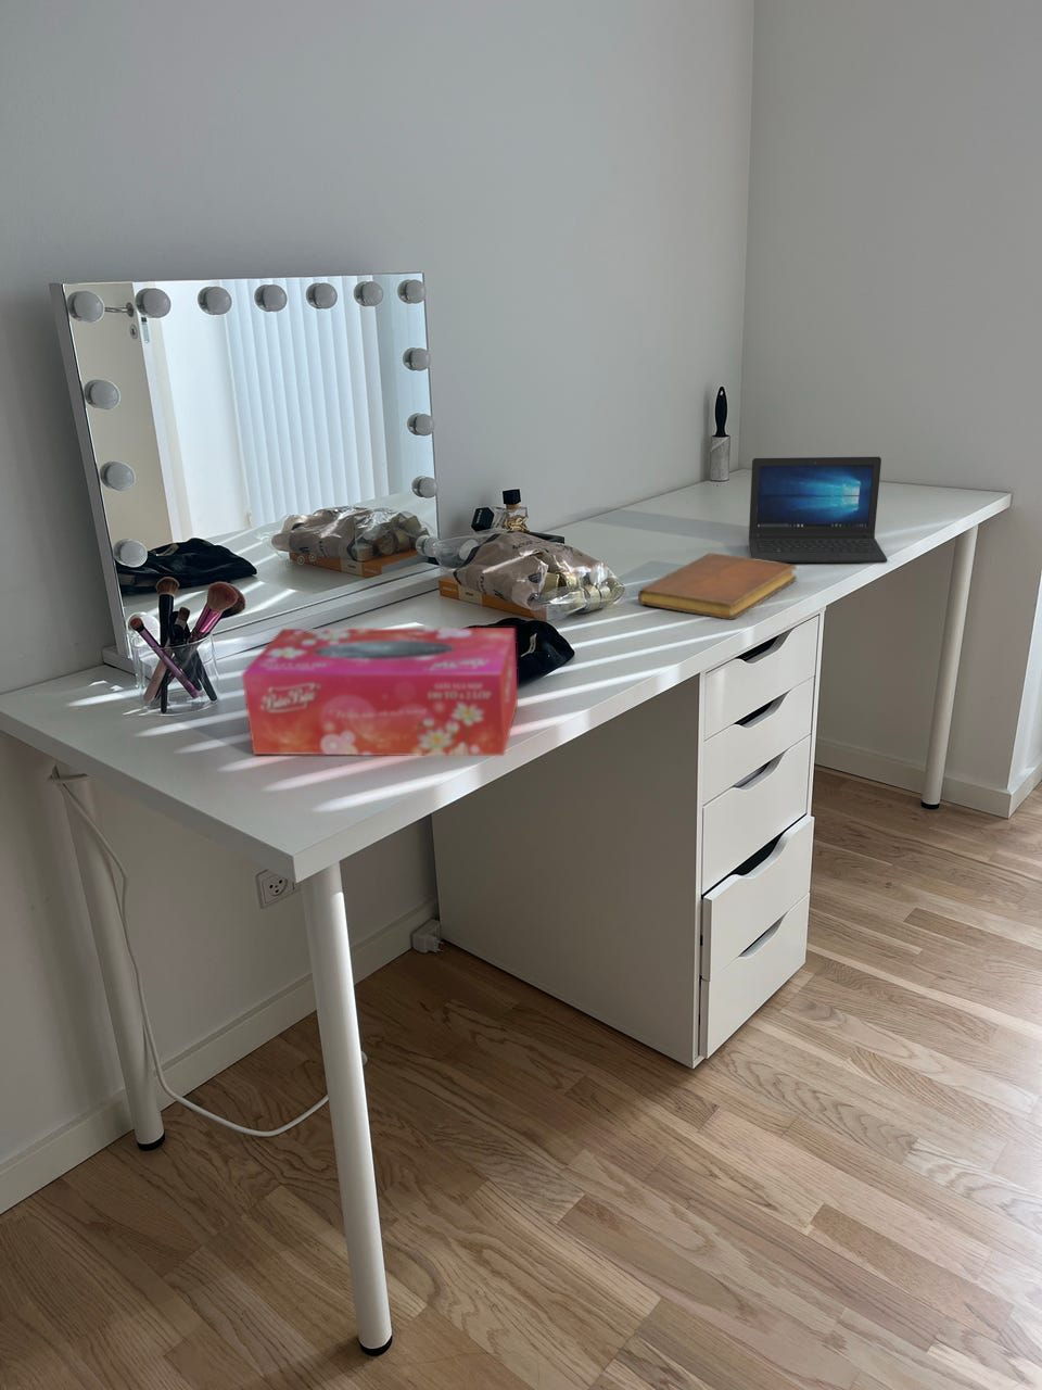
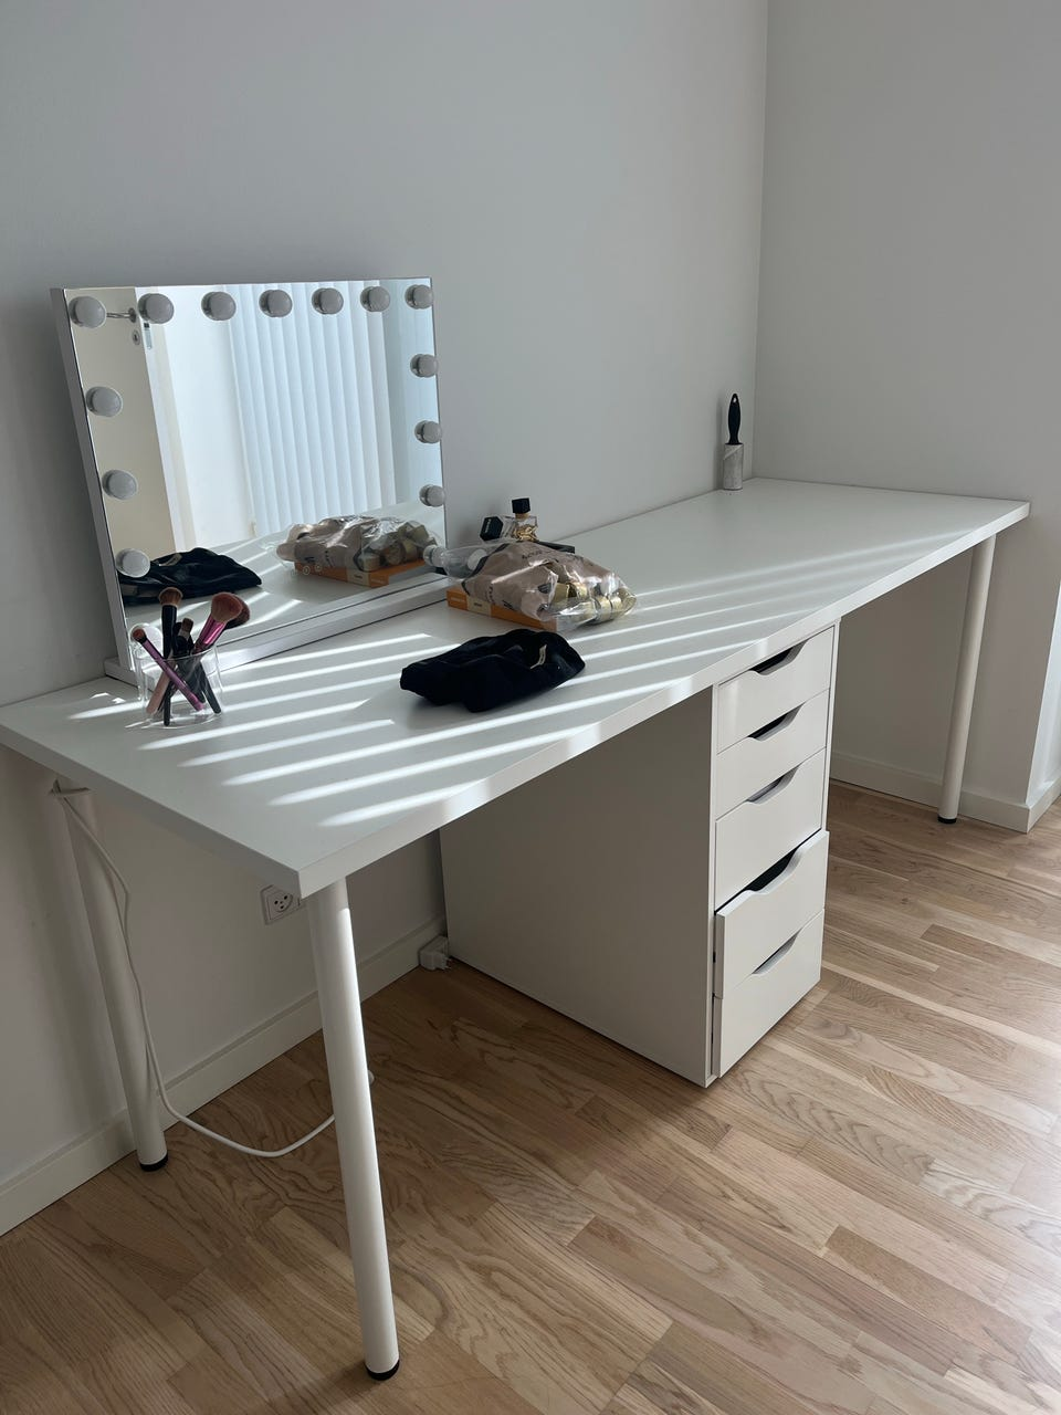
- tissue box [241,626,519,757]
- laptop [748,456,888,564]
- notebook [637,553,798,622]
